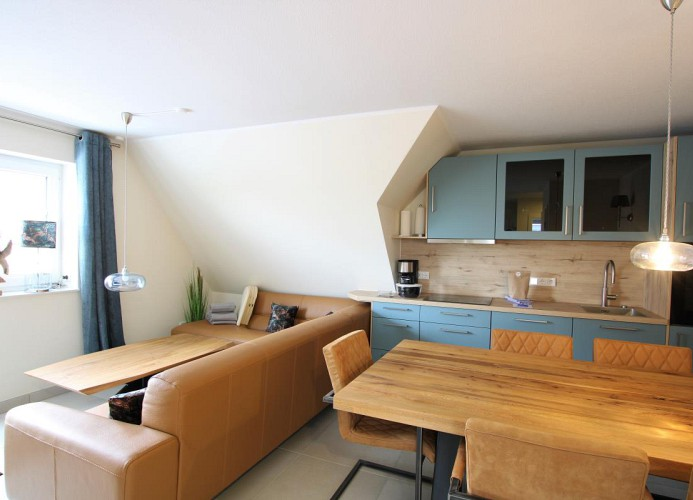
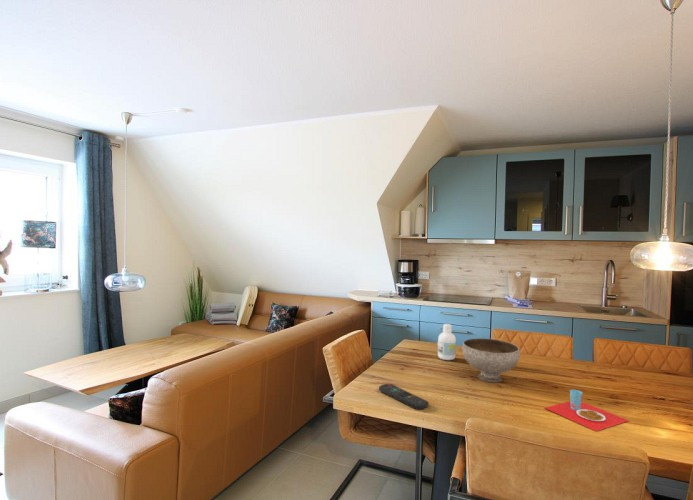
+ remote control [378,383,429,411]
+ bottle [437,323,457,361]
+ bowl [461,337,521,383]
+ placemat [545,389,630,432]
